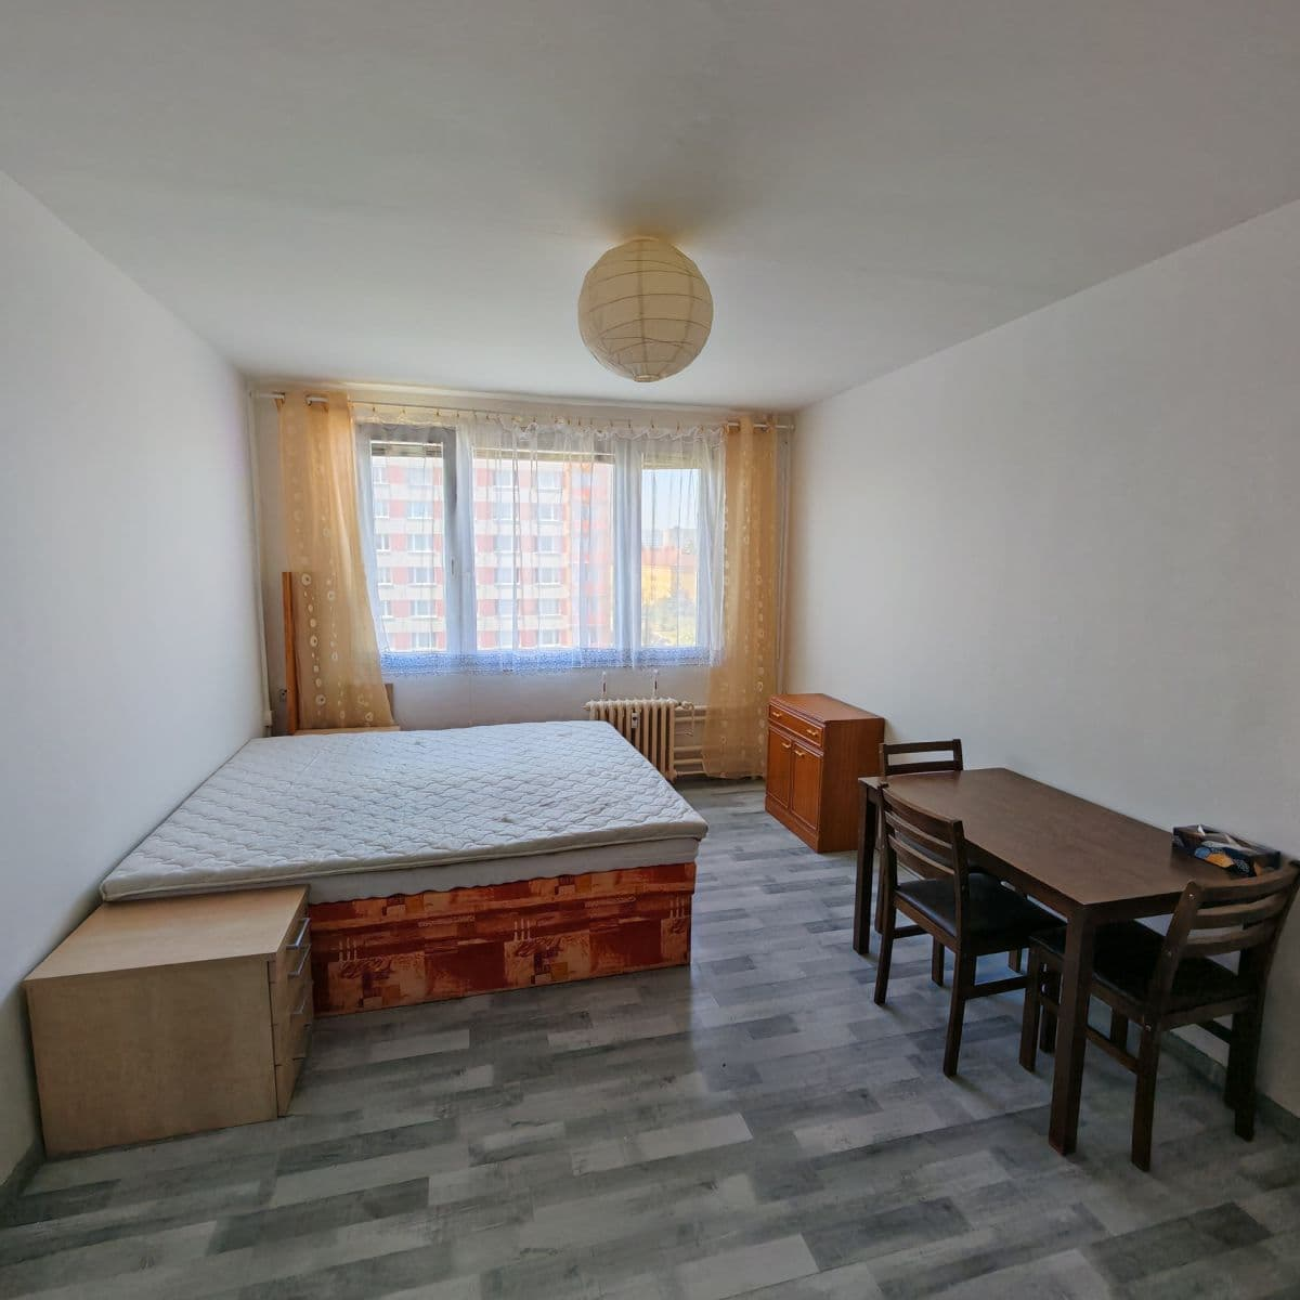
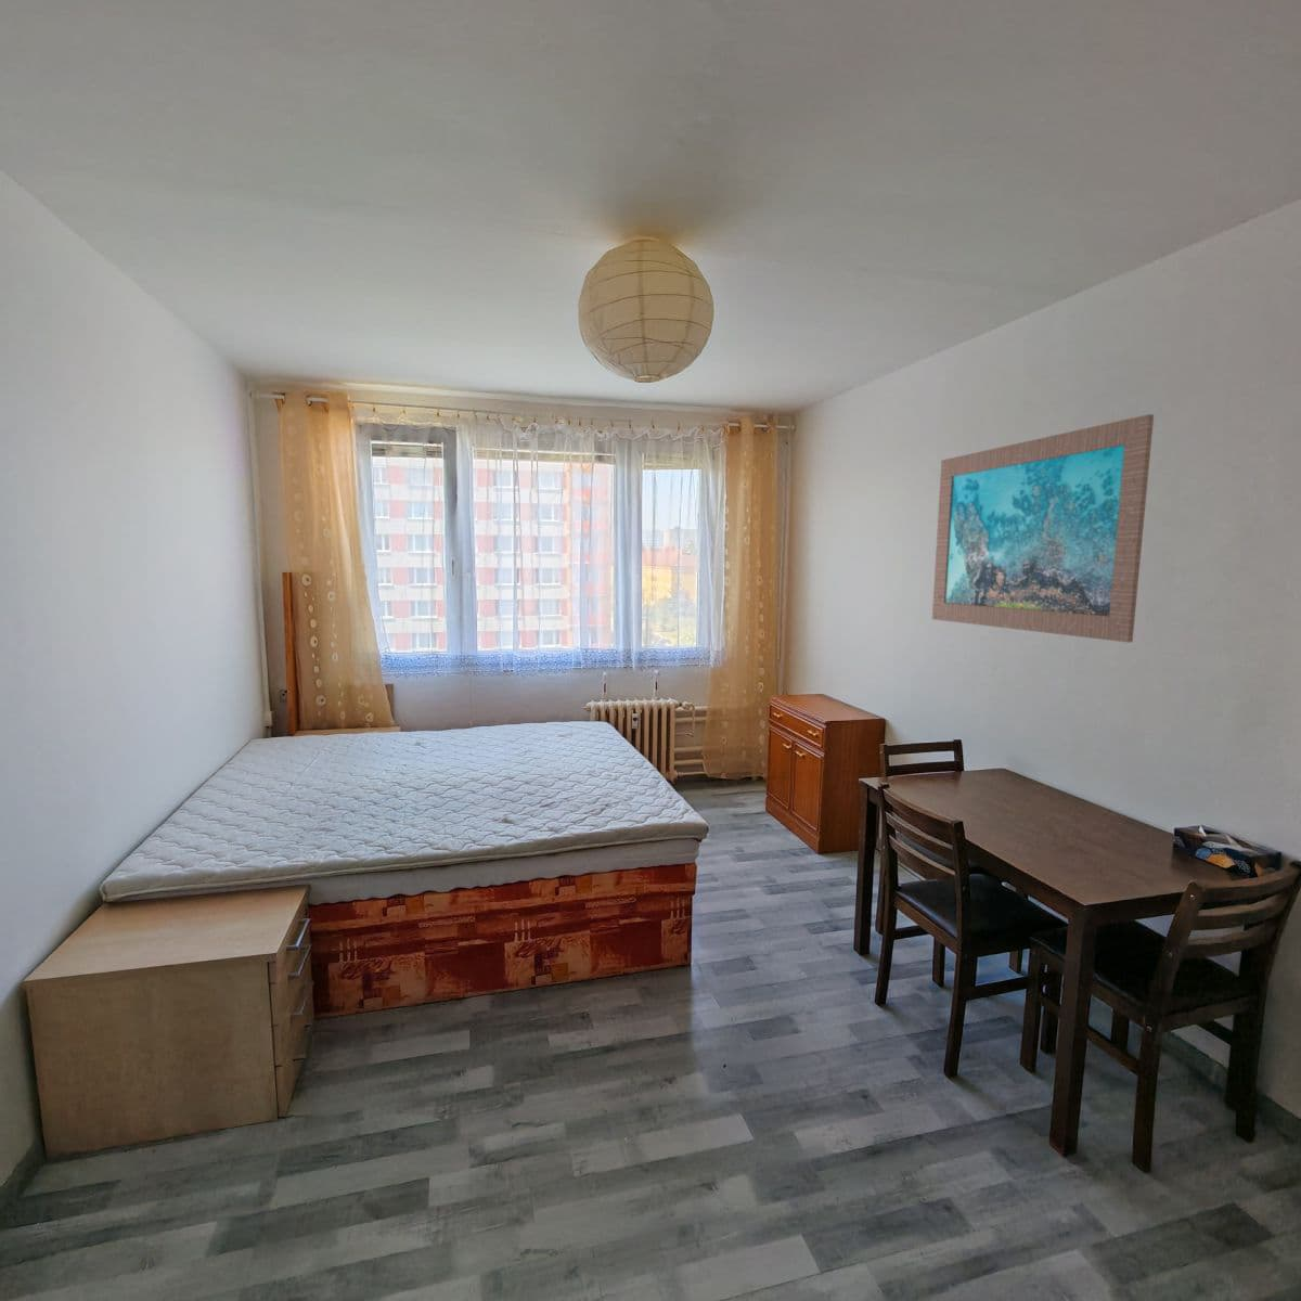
+ wall art [932,413,1154,643]
